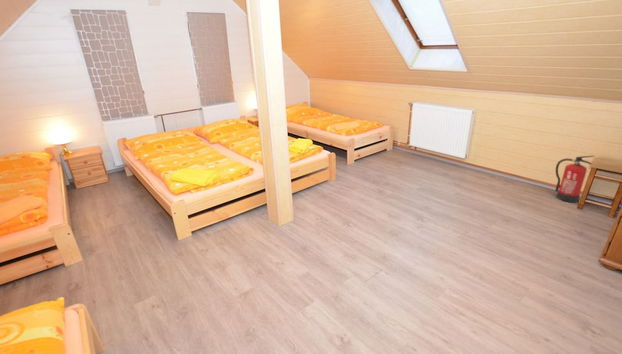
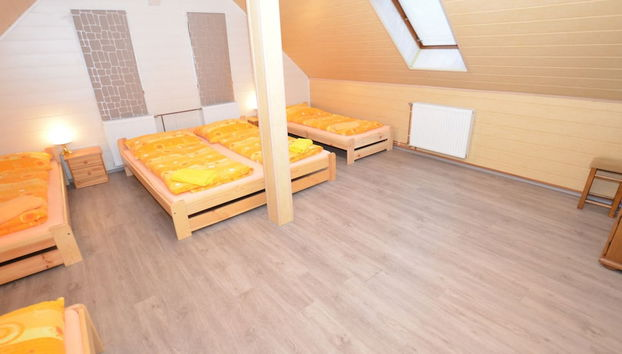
- fire extinguisher [554,155,595,203]
